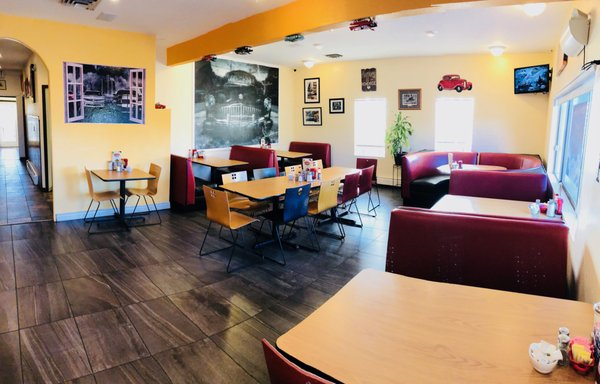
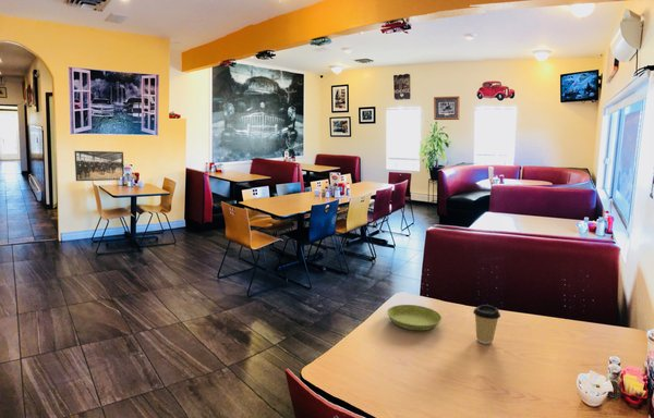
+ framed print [74,150,125,182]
+ saucer [386,304,443,331]
+ coffee cup [472,304,501,345]
